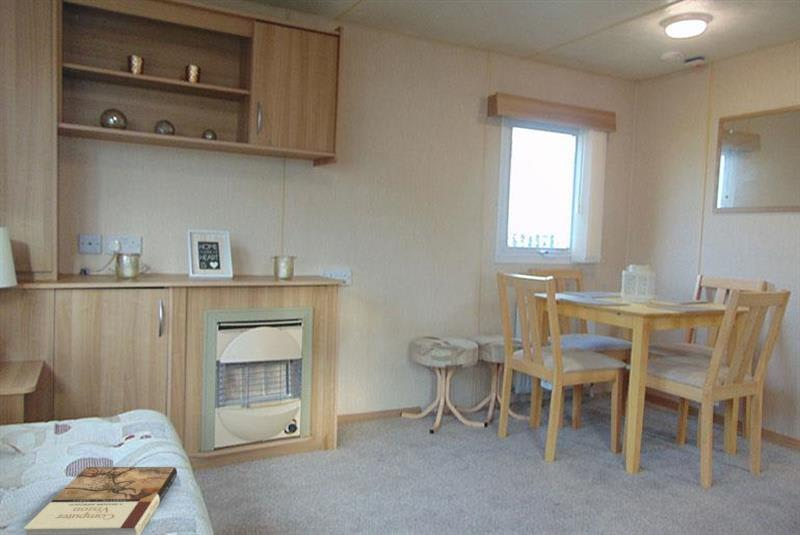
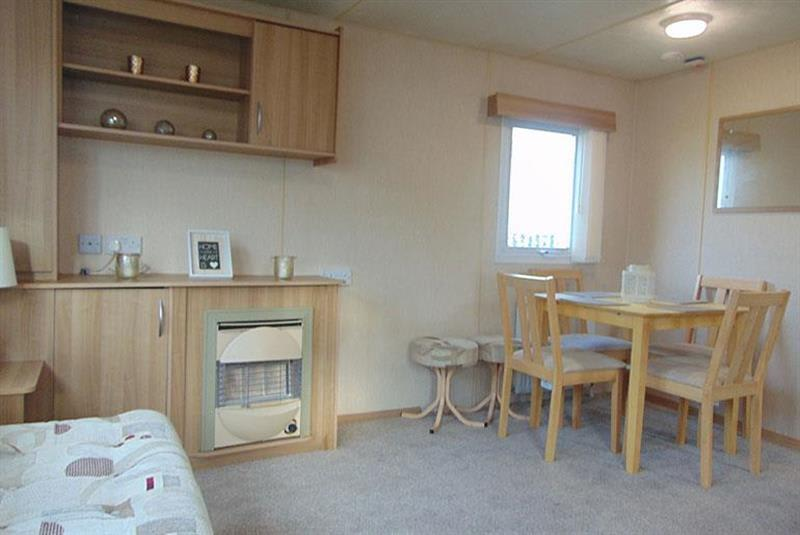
- book [23,466,178,535]
